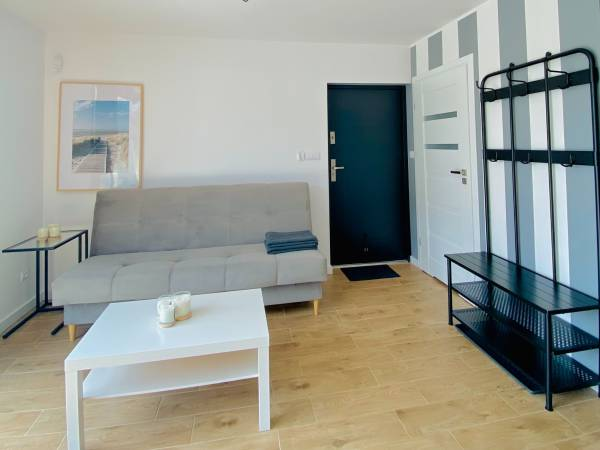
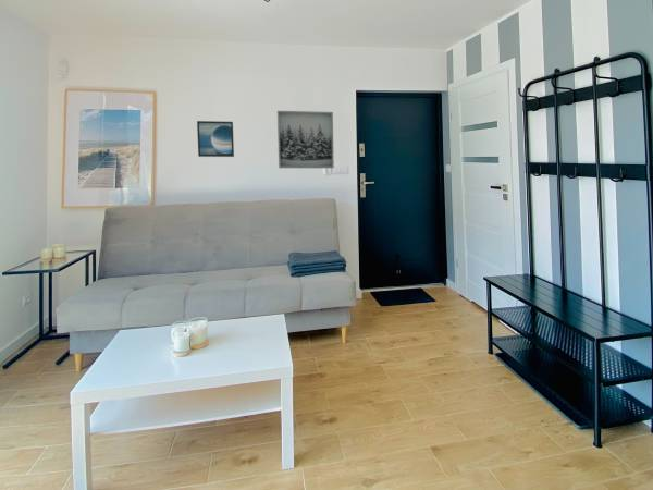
+ wall art [276,110,335,169]
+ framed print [196,120,235,158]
